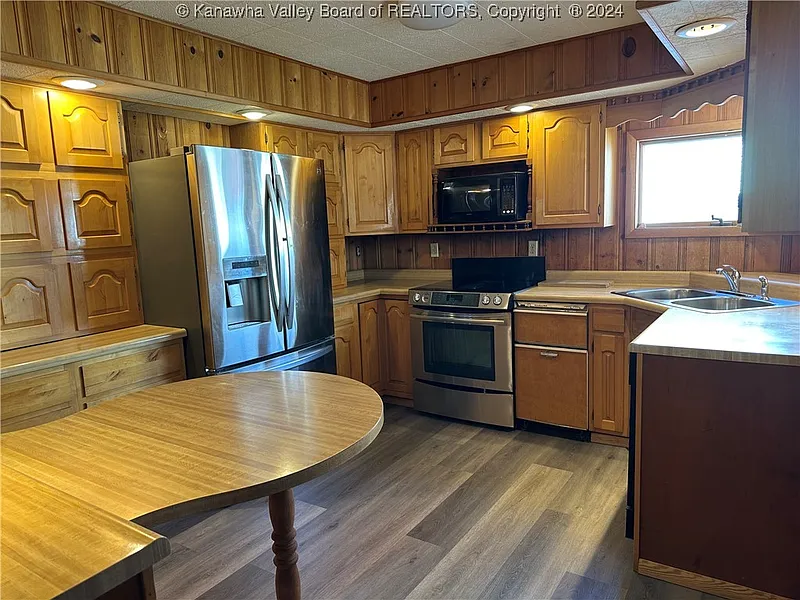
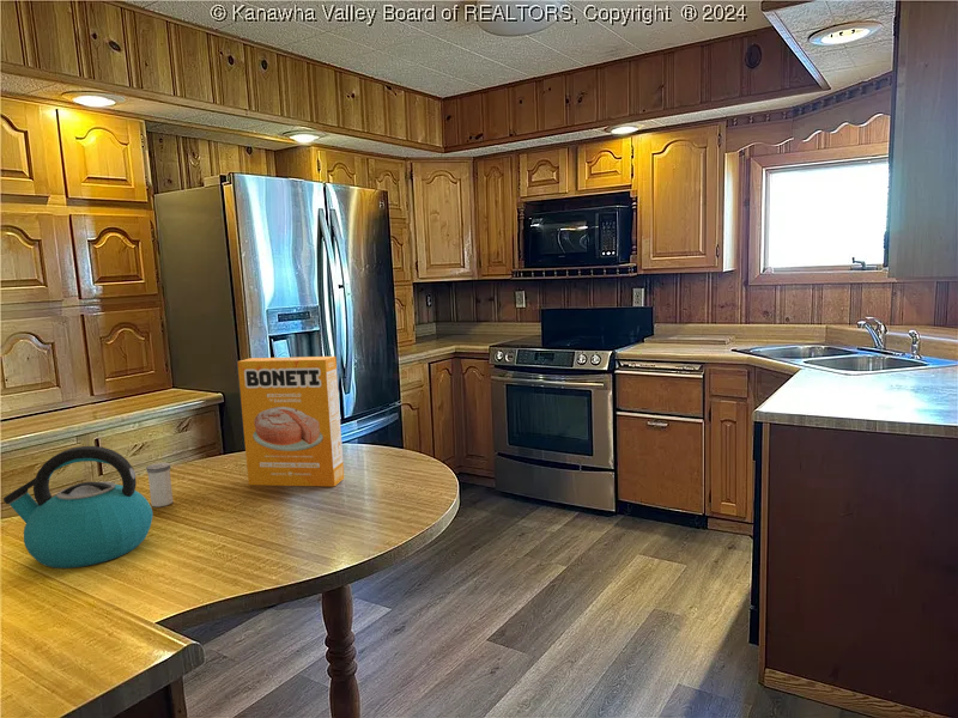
+ salt shaker [145,462,174,507]
+ cereal box [236,355,345,488]
+ kettle [2,445,153,570]
